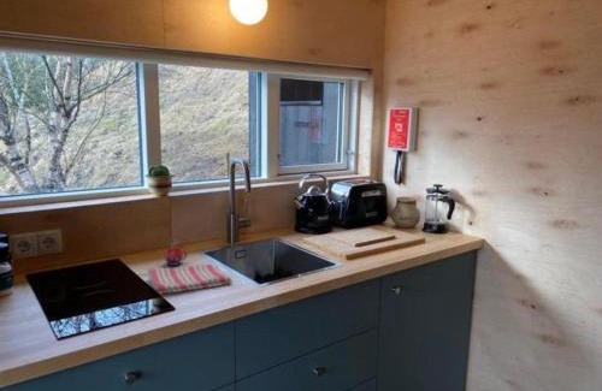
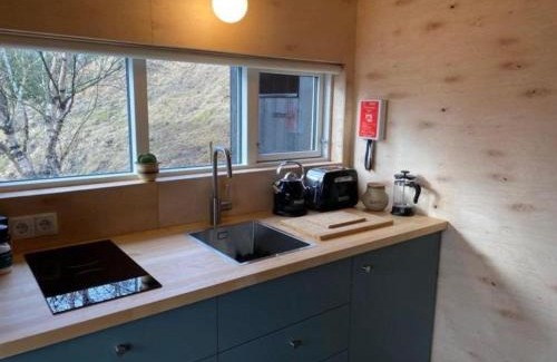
- dish towel [146,262,234,296]
- mug [164,237,188,267]
